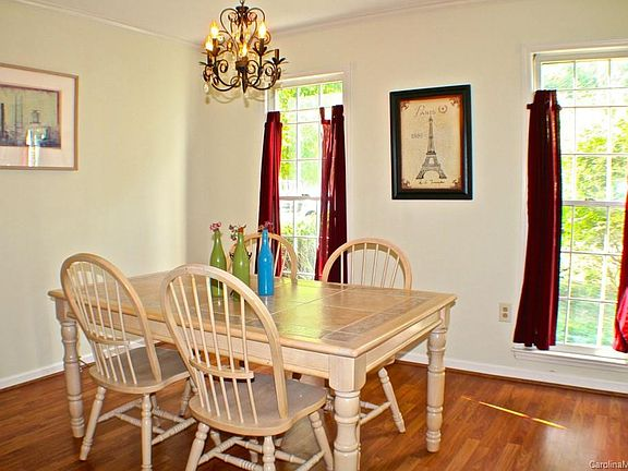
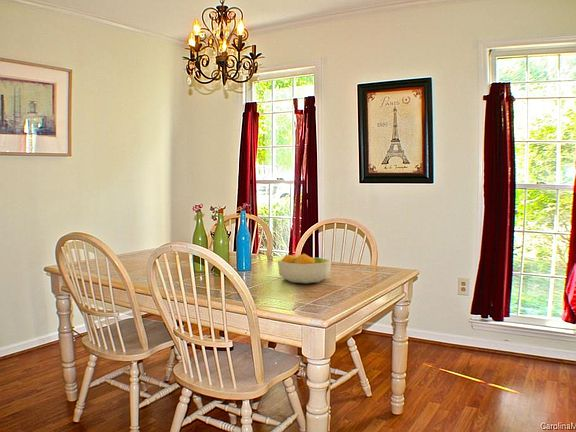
+ fruit bowl [277,253,332,284]
